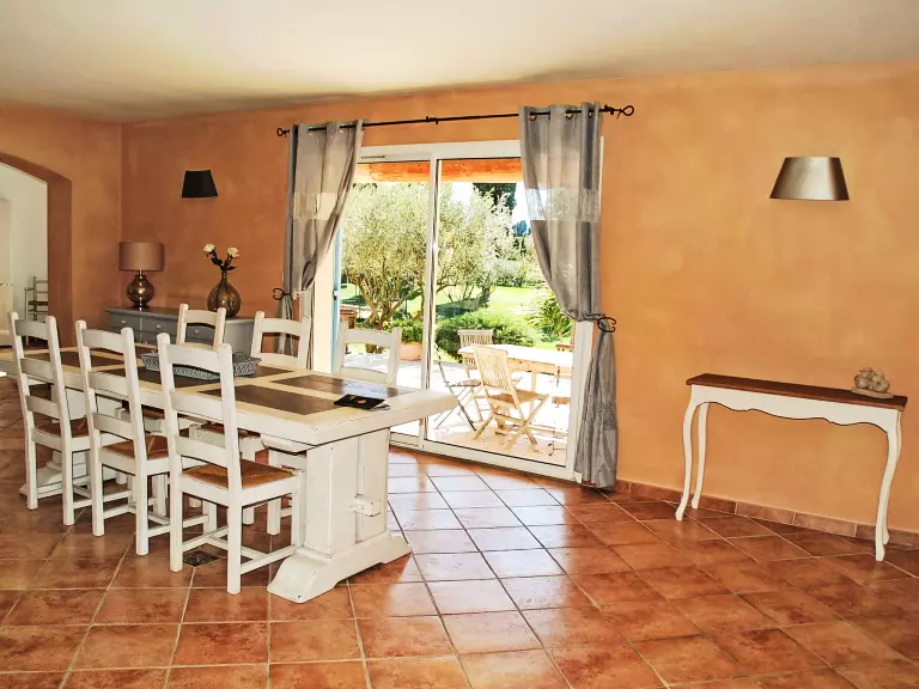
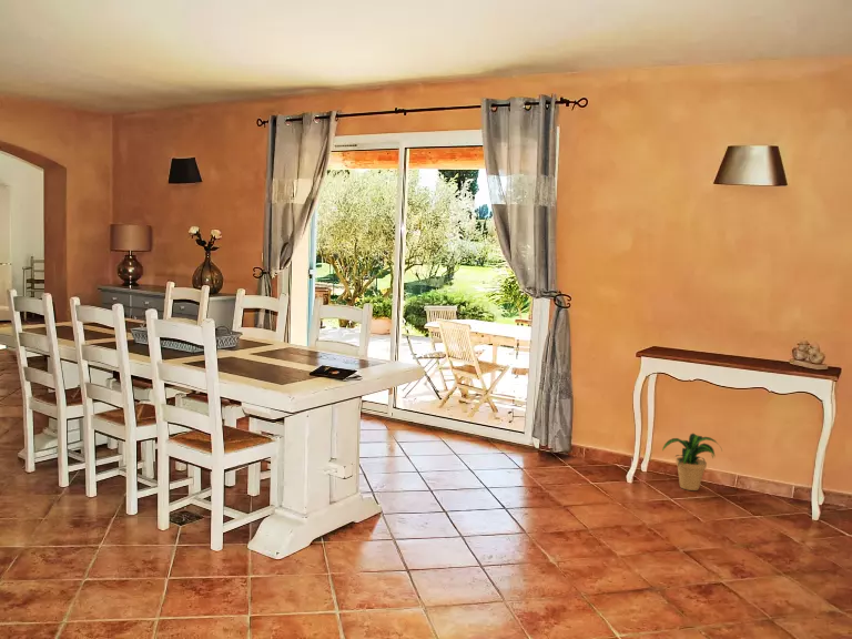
+ potted plant [661,433,723,491]
